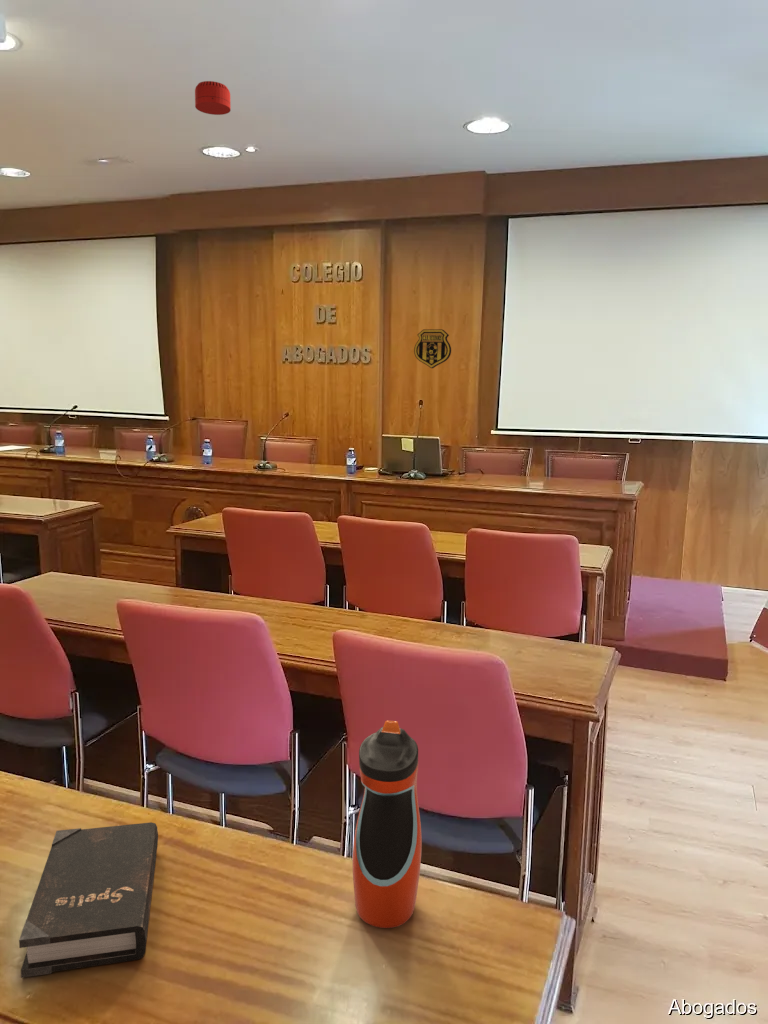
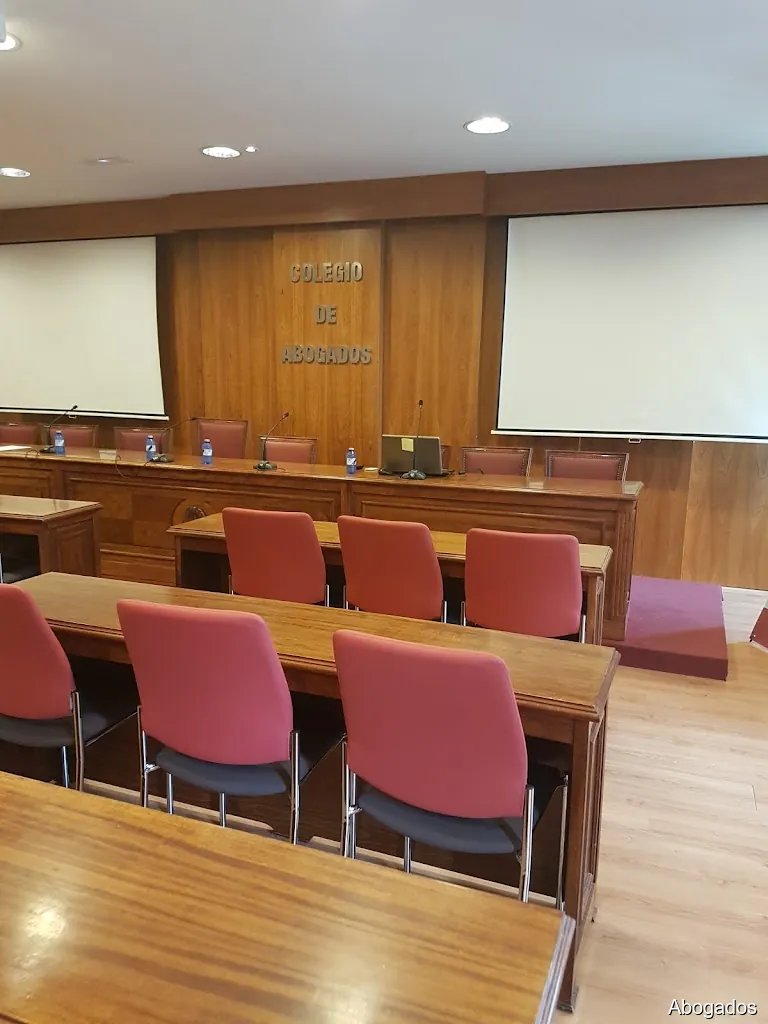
- emblem [413,328,452,369]
- water bottle [352,720,423,929]
- smoke detector [194,80,232,116]
- hardback book [18,821,159,979]
